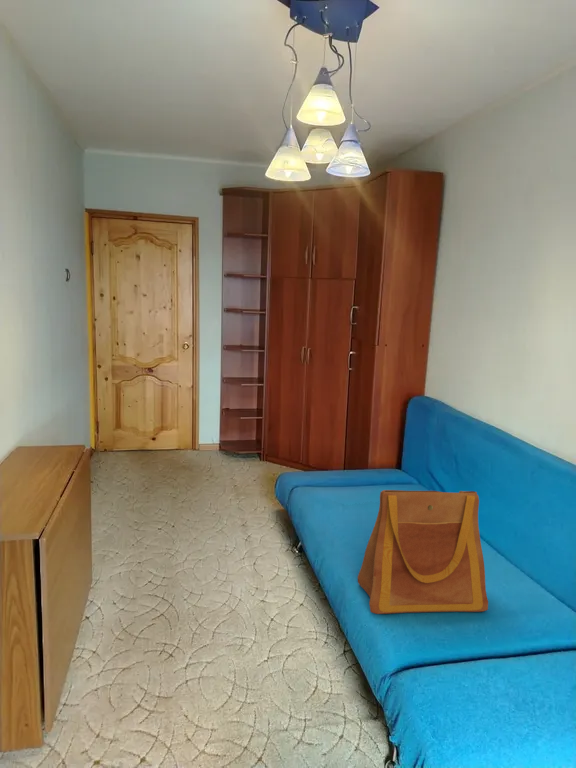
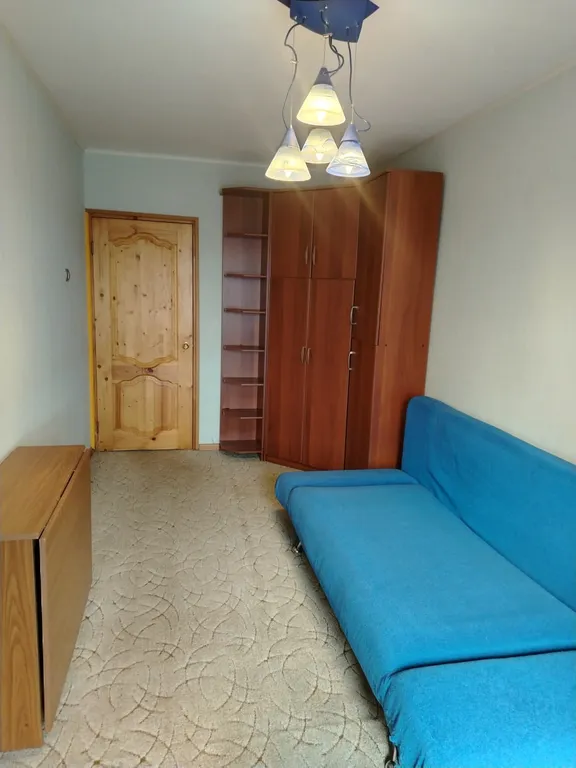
- tote bag [357,489,489,615]
